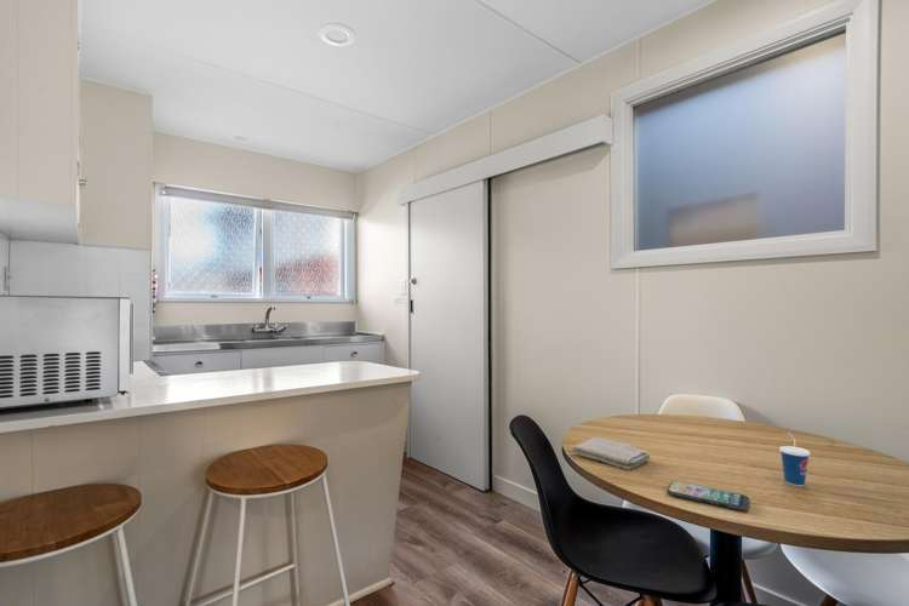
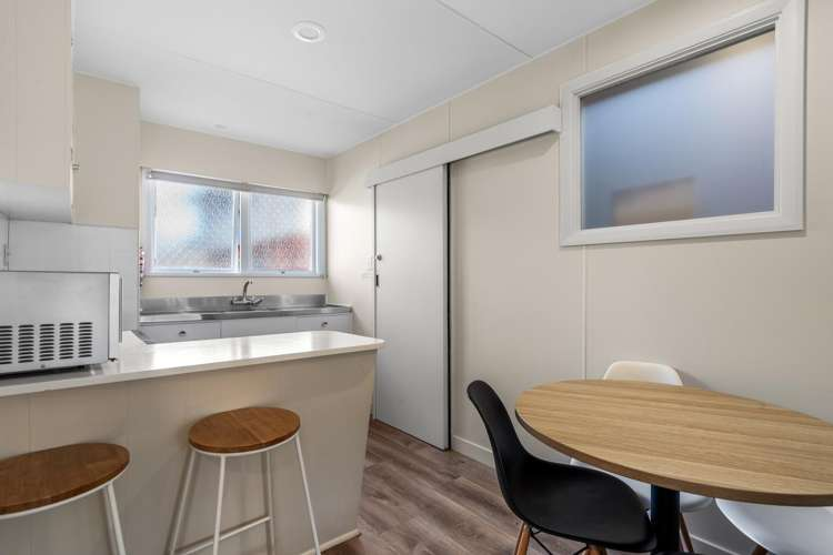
- cup [778,431,812,487]
- smartphone [665,480,750,511]
- washcloth [571,436,651,471]
